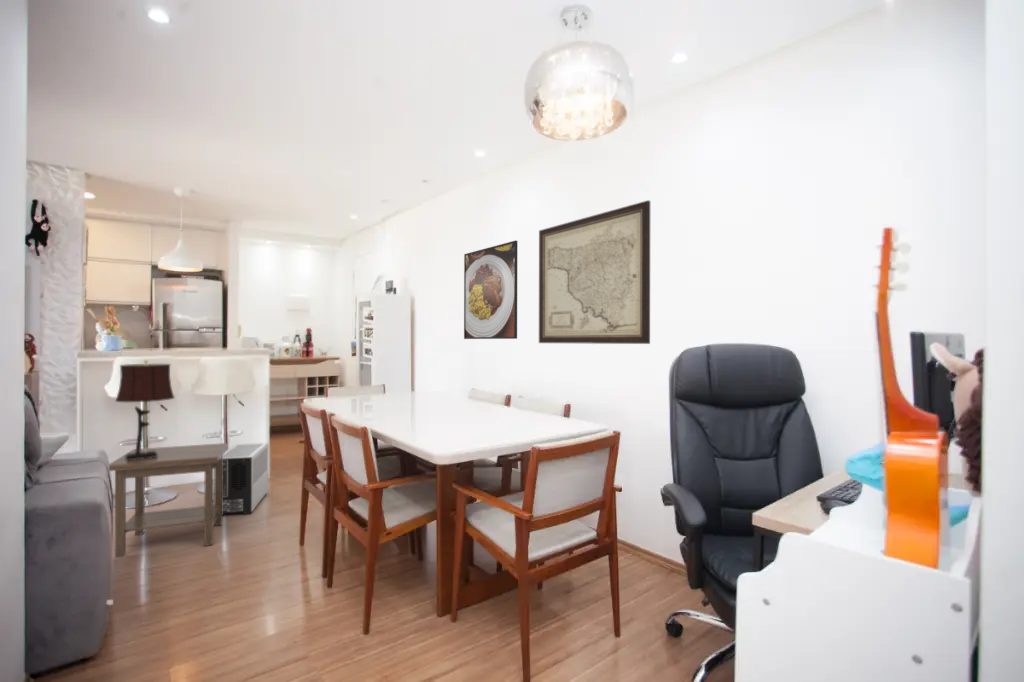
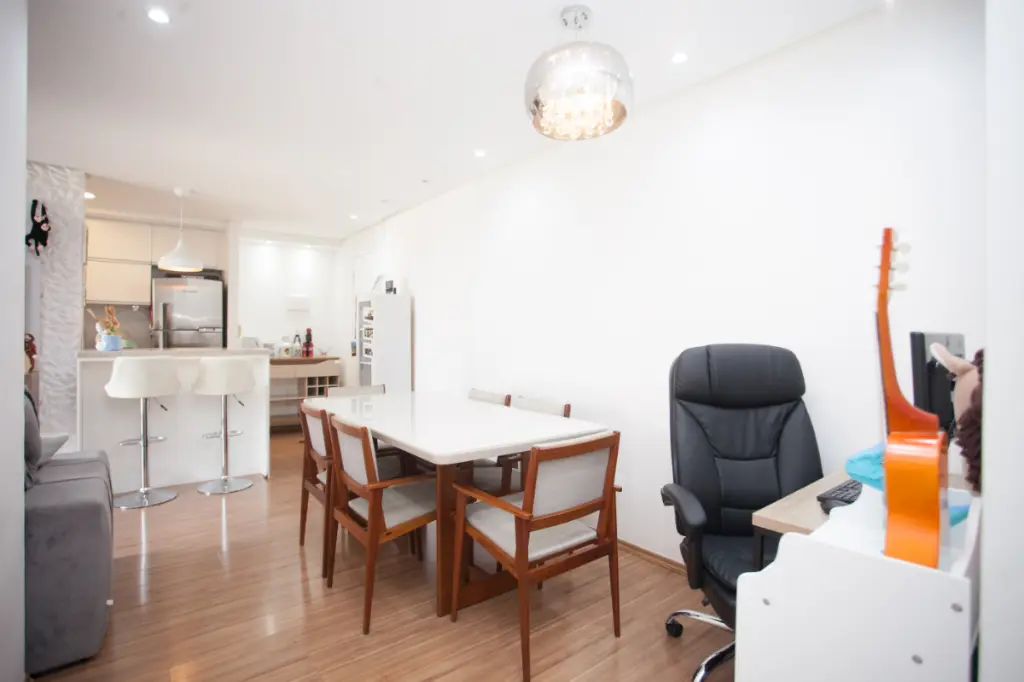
- wall art [538,199,651,345]
- table lamp [114,359,176,461]
- air purifier [213,442,270,517]
- side table [108,442,229,559]
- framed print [463,240,518,340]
